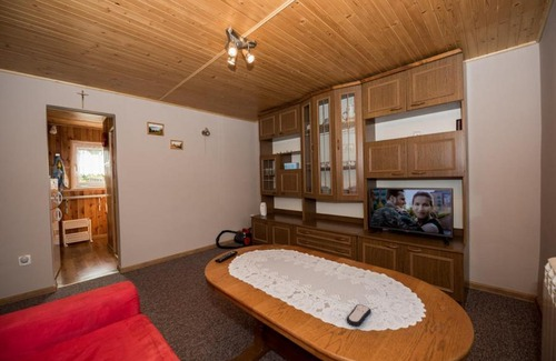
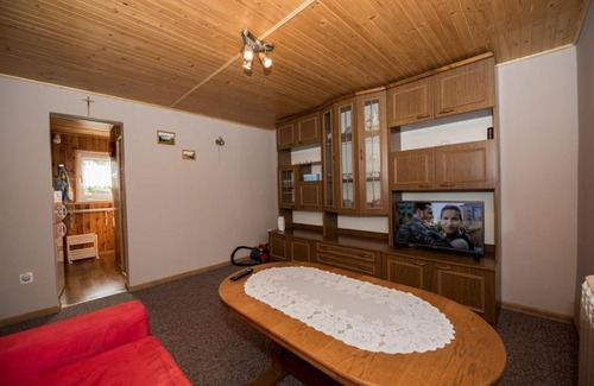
- remote control [346,303,373,328]
